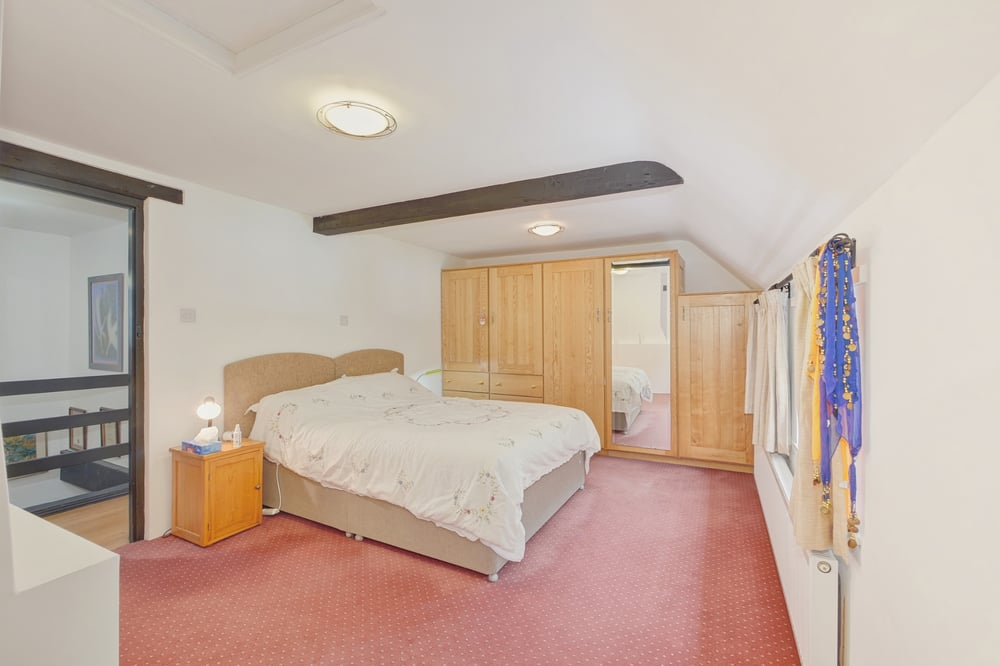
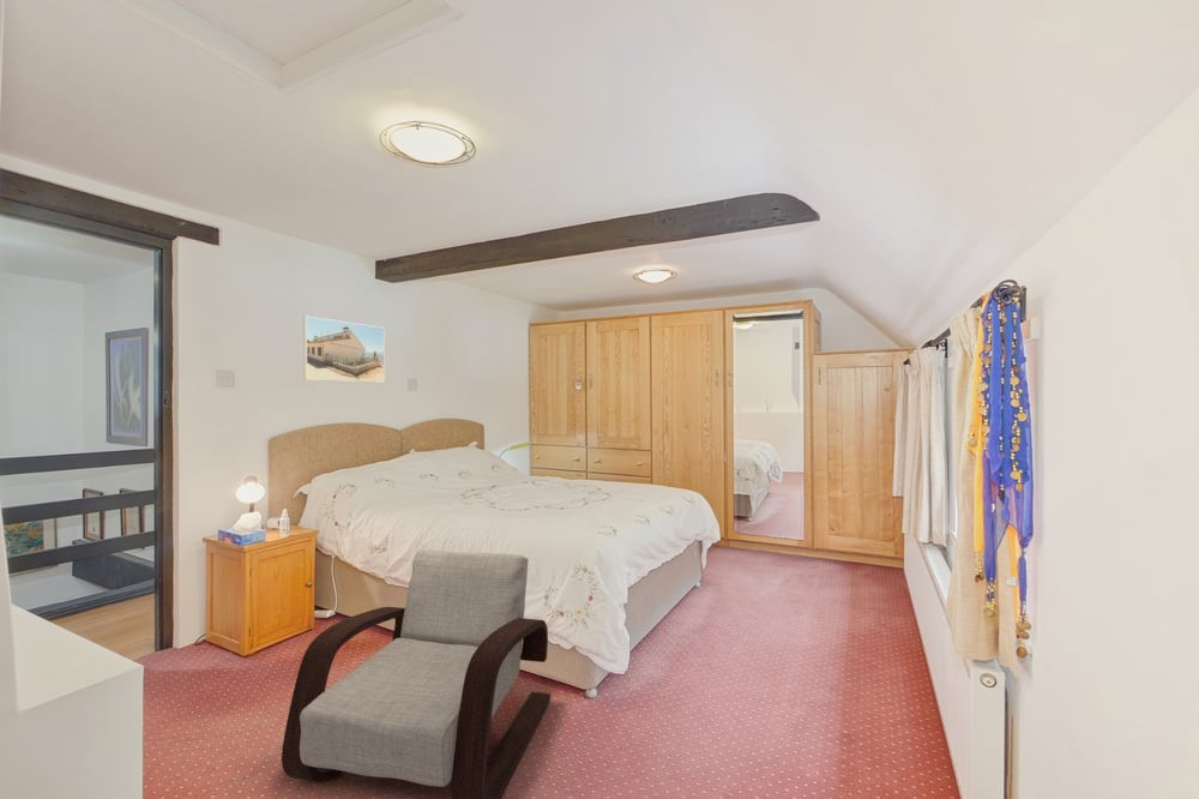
+ armchair [281,548,552,799]
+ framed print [302,316,386,383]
